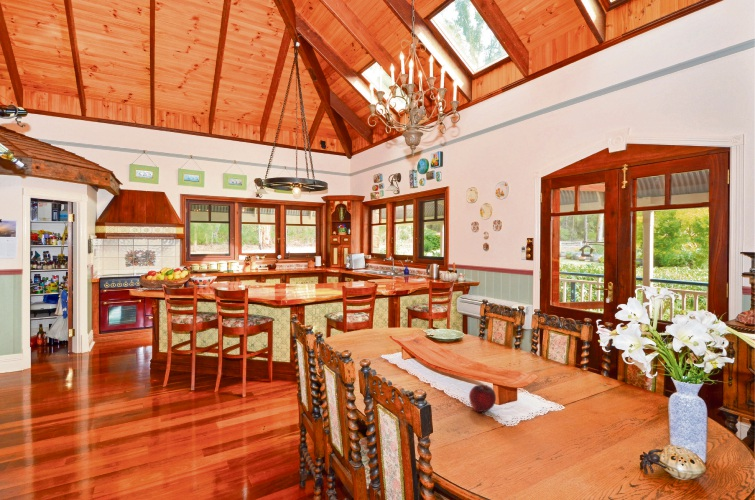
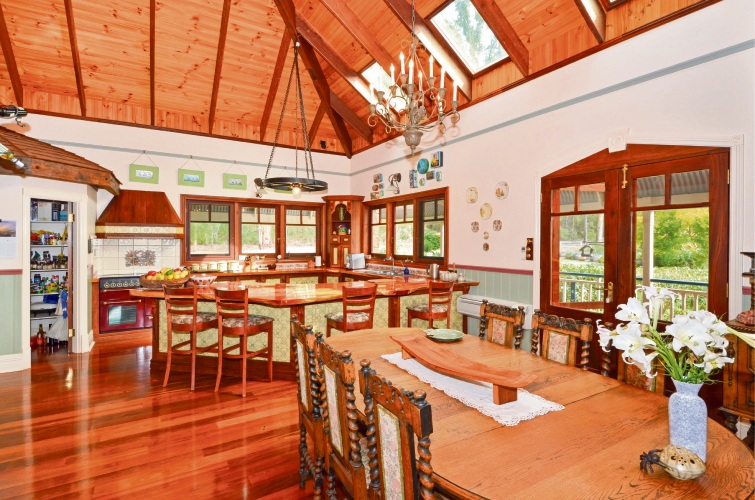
- fruit [468,384,497,413]
